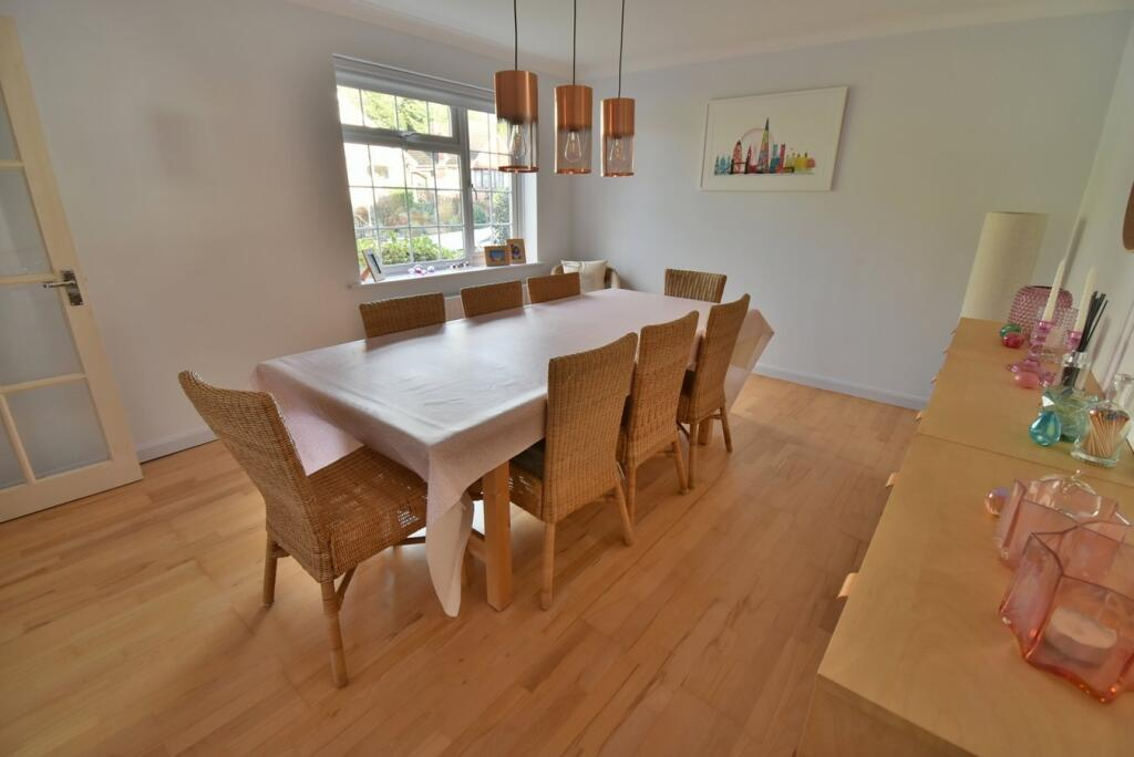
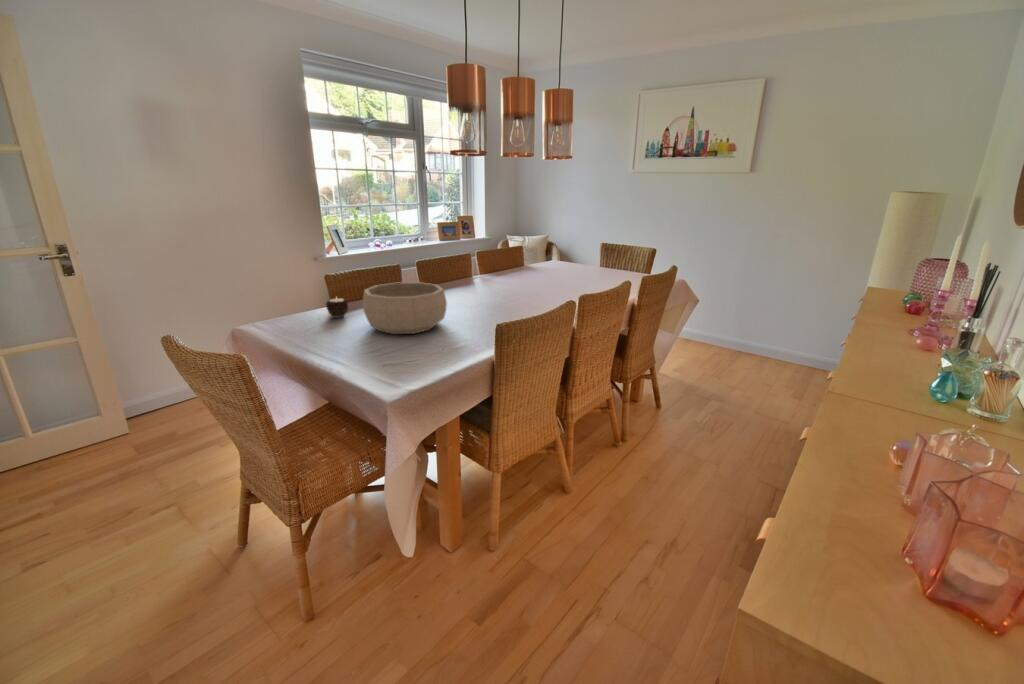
+ decorative bowl [361,281,448,335]
+ candle [325,296,350,319]
